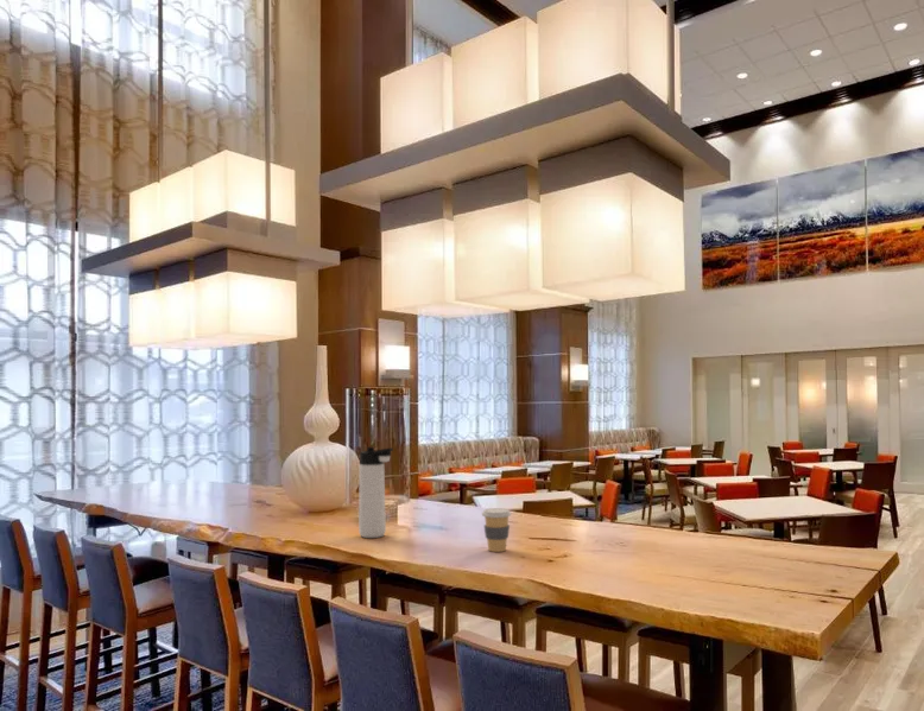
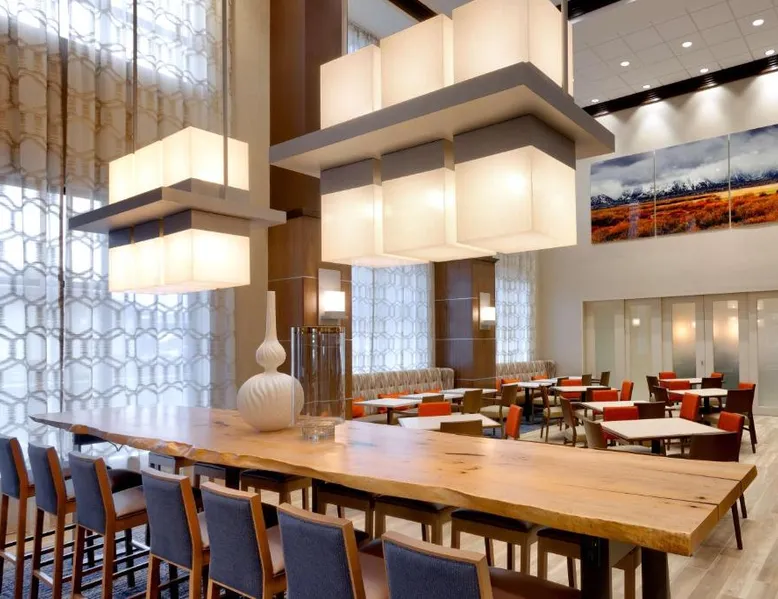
- thermos bottle [357,446,394,539]
- coffee cup [481,507,512,553]
